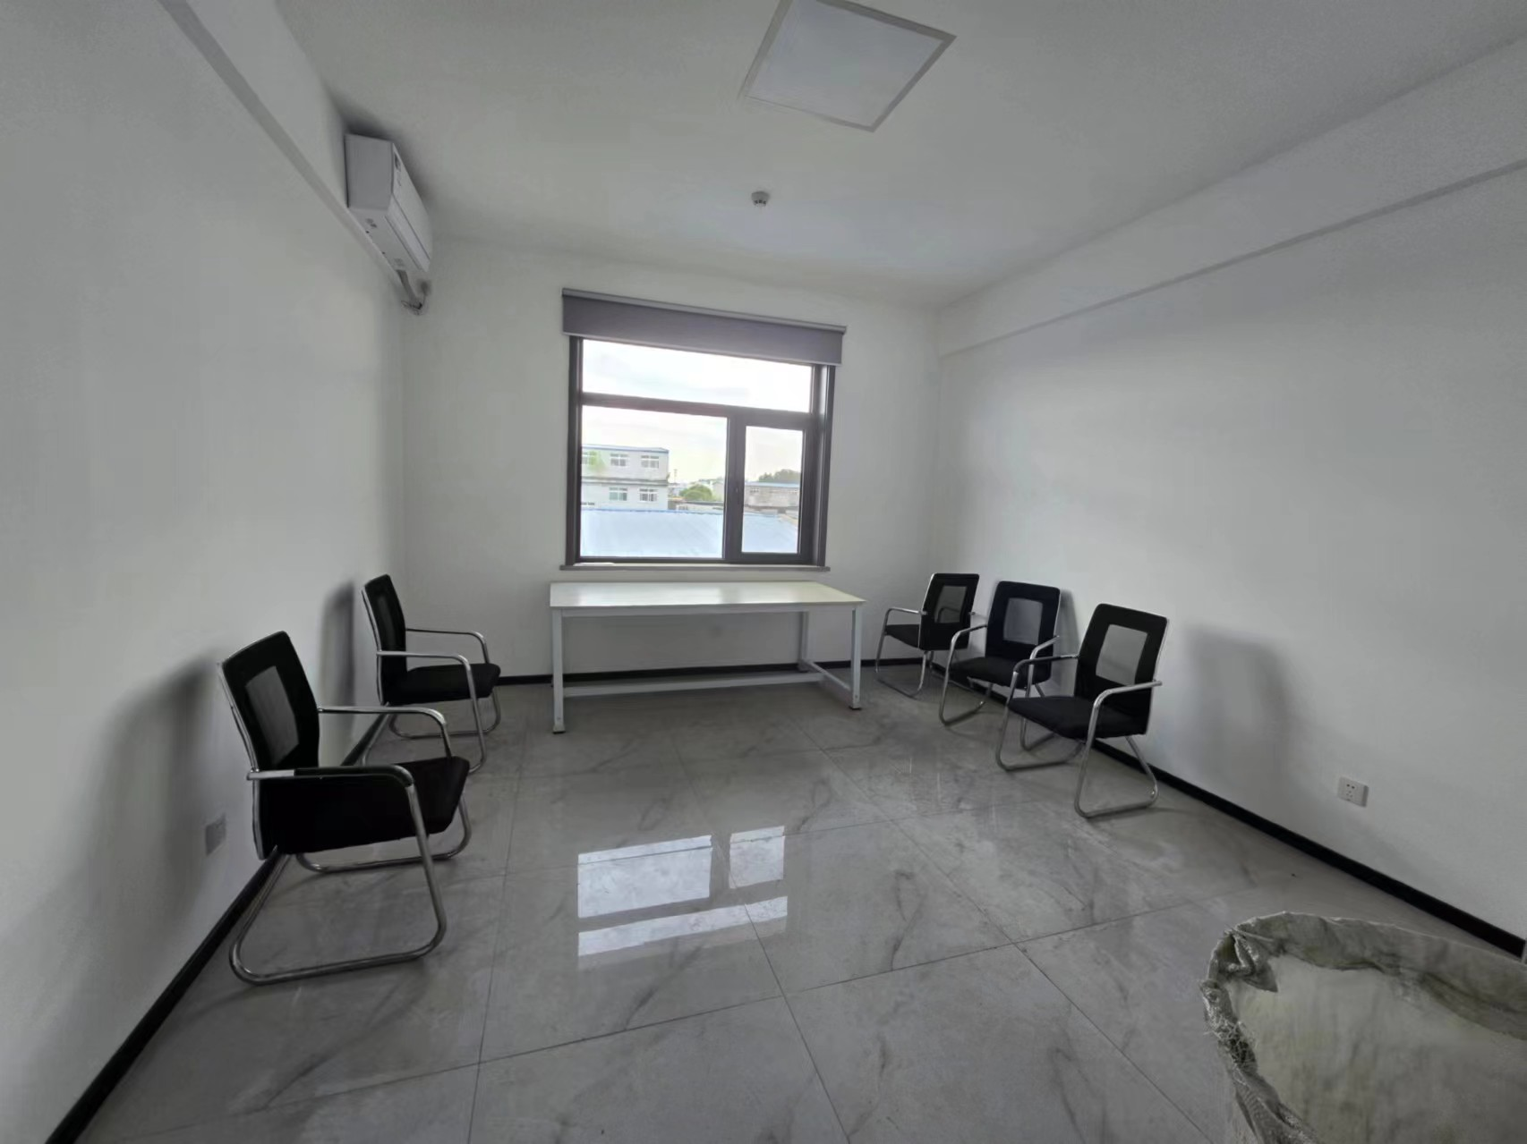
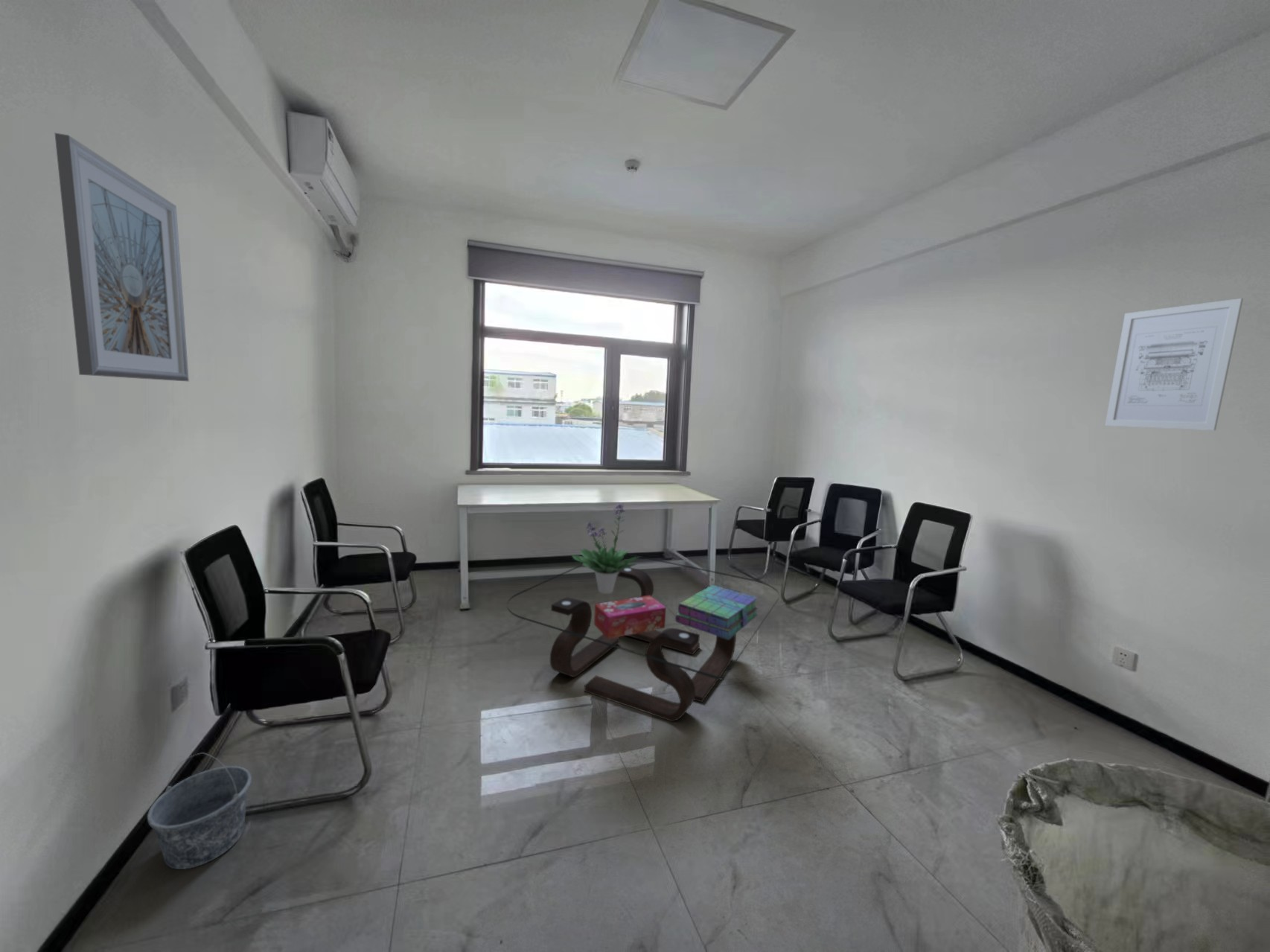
+ potted plant [571,502,641,595]
+ coffee table [506,550,780,722]
+ wall art [1104,298,1244,431]
+ stack of books [674,584,759,639]
+ tissue box [593,595,667,639]
+ picture frame [54,132,190,382]
+ bucket [147,752,252,870]
